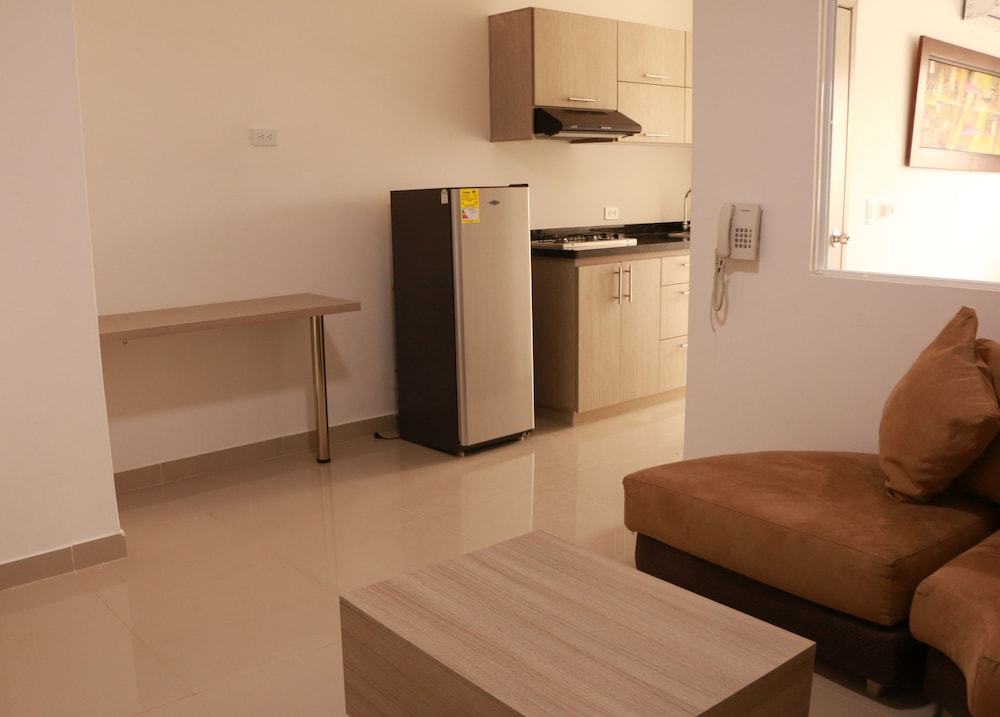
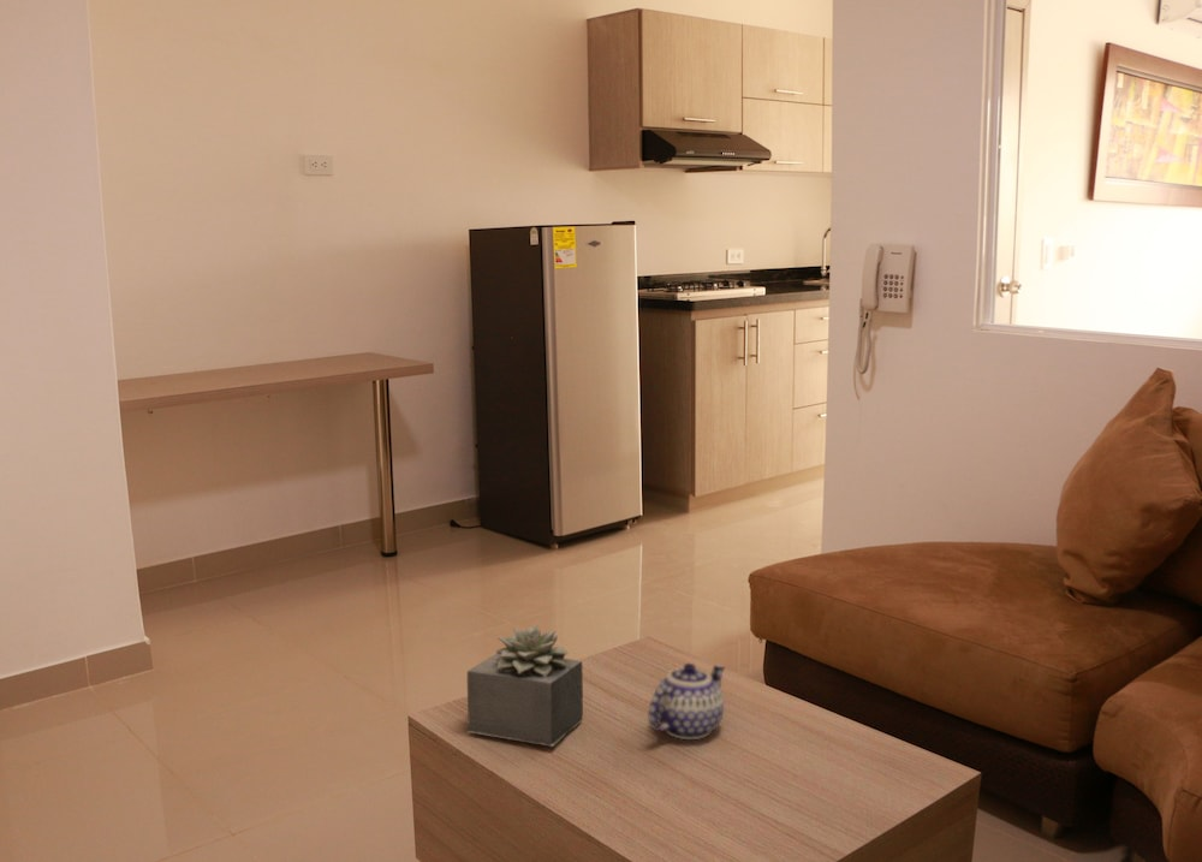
+ teapot [648,662,726,741]
+ succulent plant [466,623,584,748]
